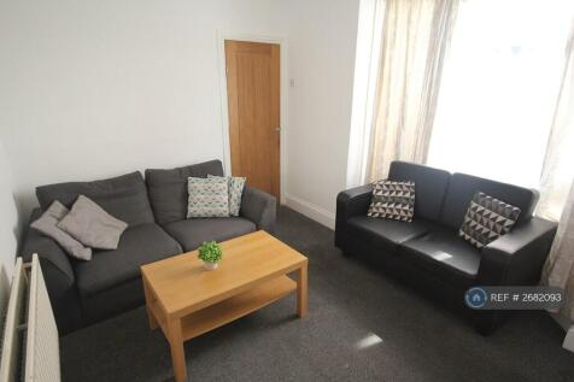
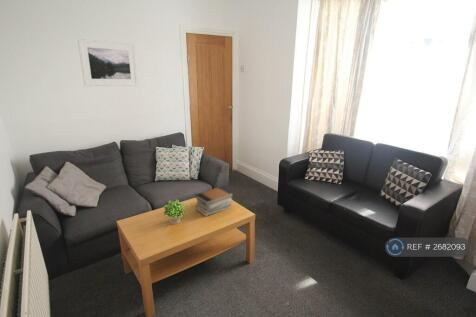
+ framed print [77,38,139,87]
+ book stack [194,186,234,217]
